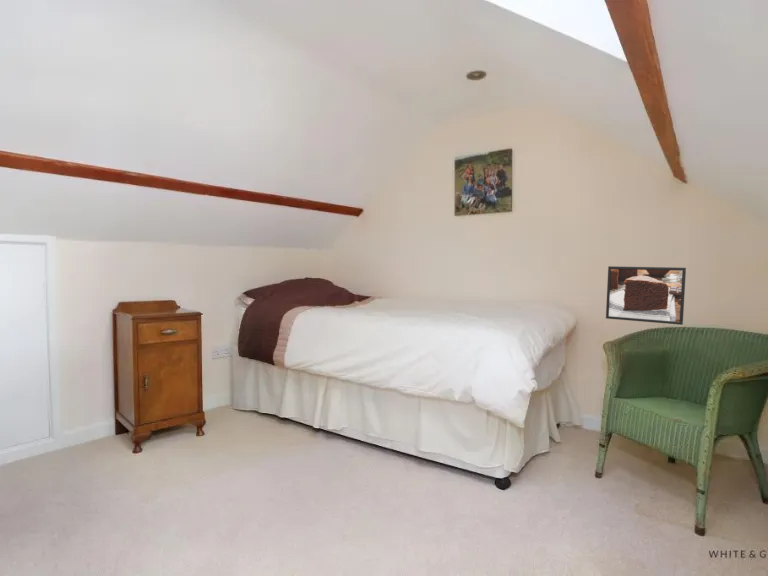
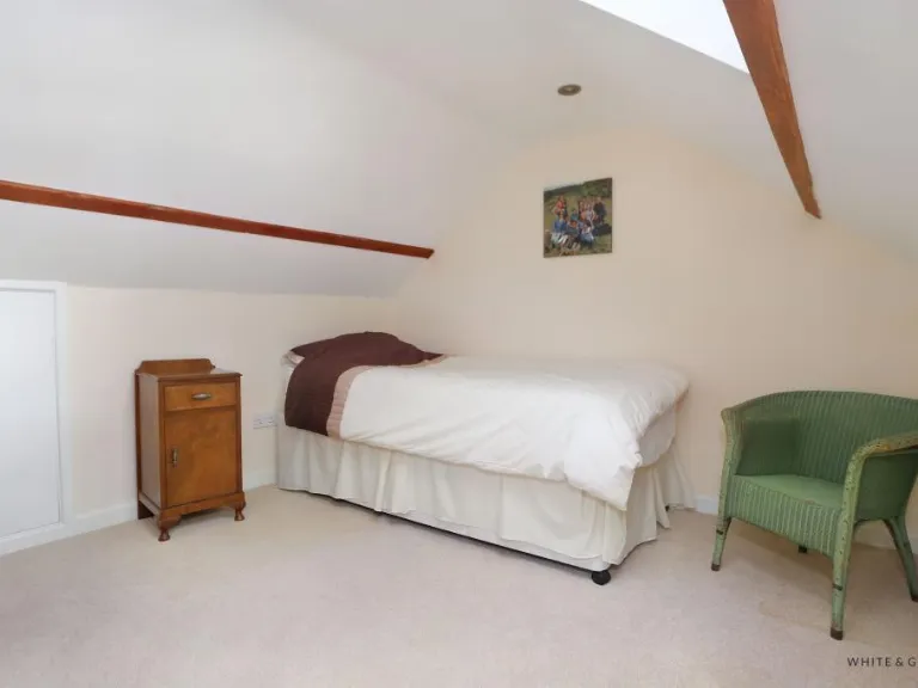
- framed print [605,265,687,326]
